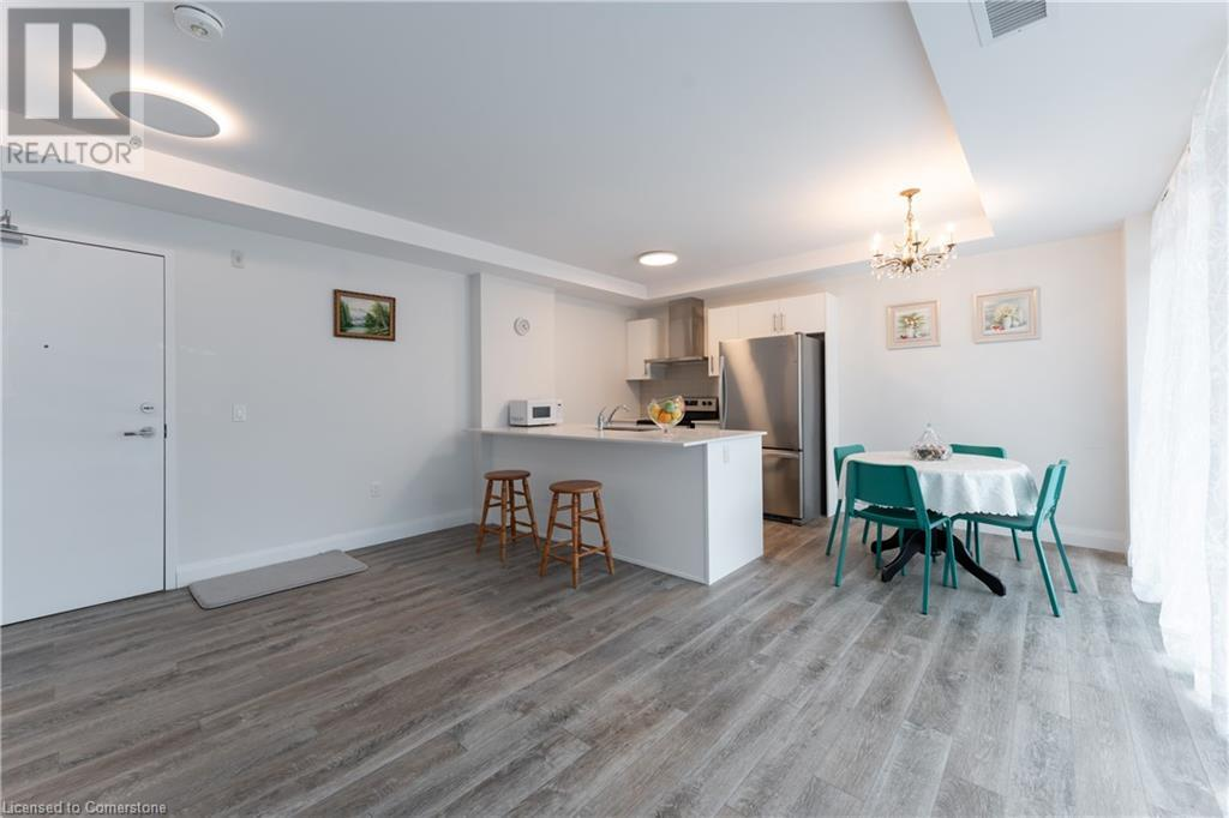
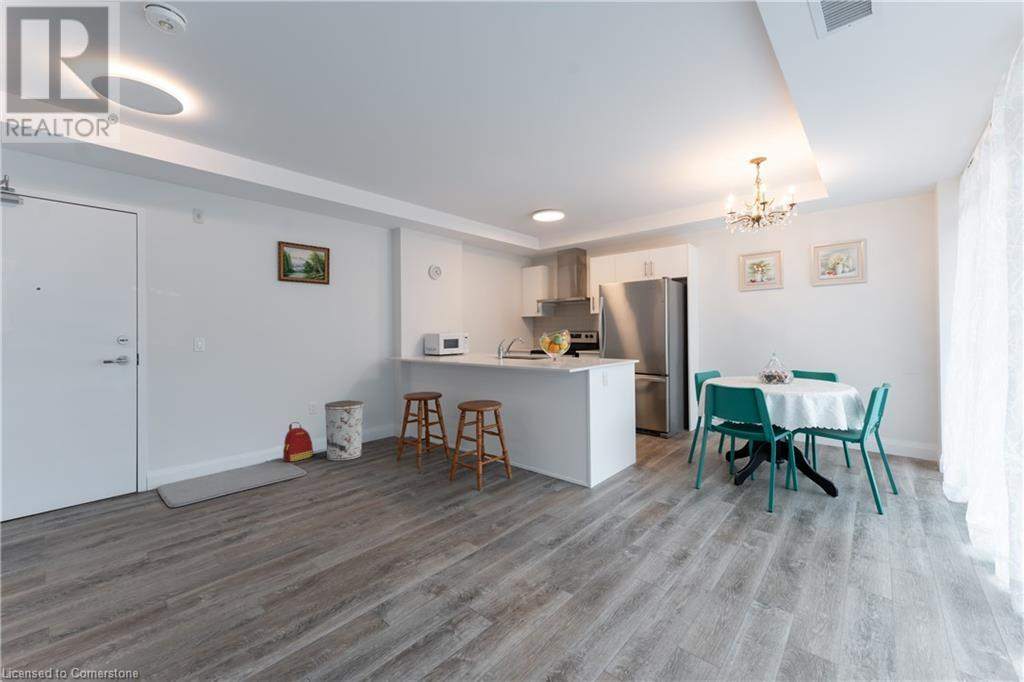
+ trash can [324,399,364,462]
+ backpack [282,421,314,463]
